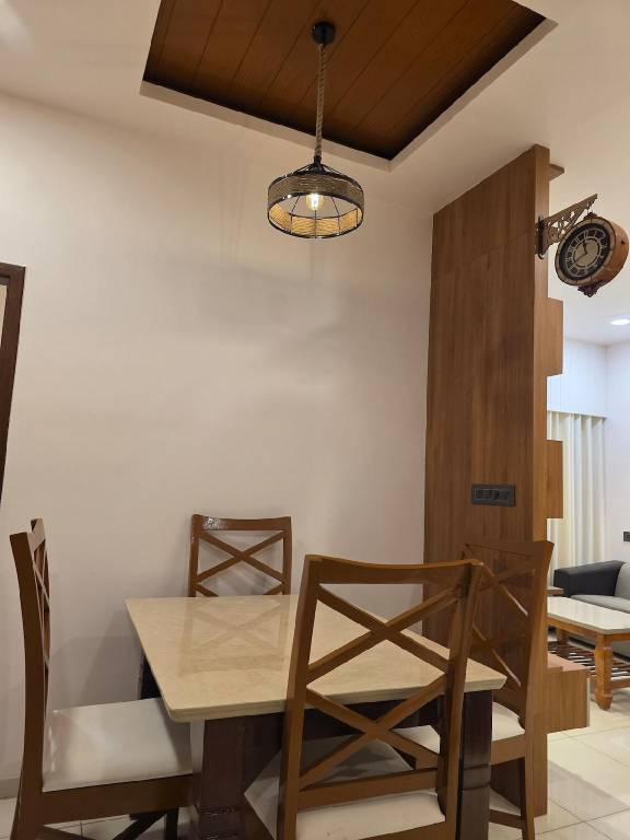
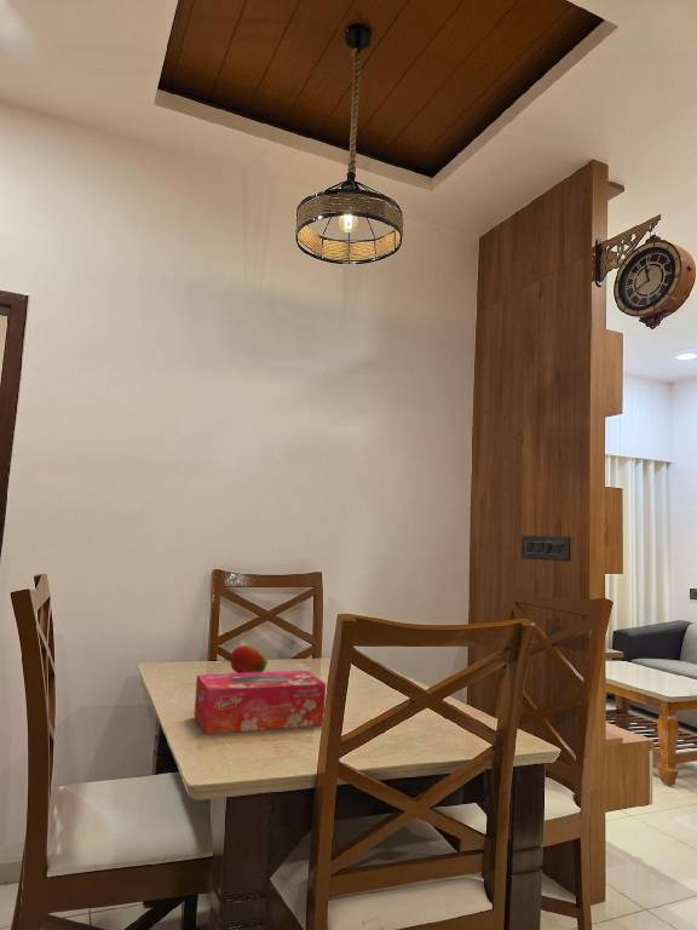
+ fruit [229,644,269,673]
+ tissue box [194,670,327,735]
